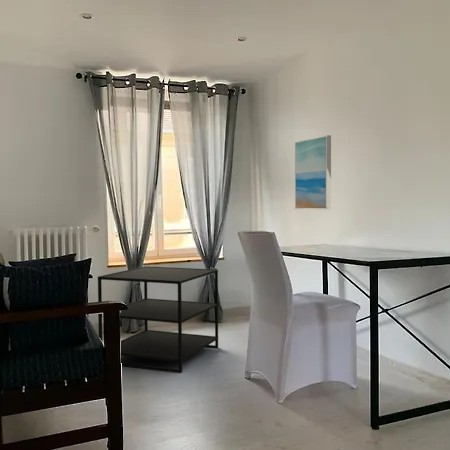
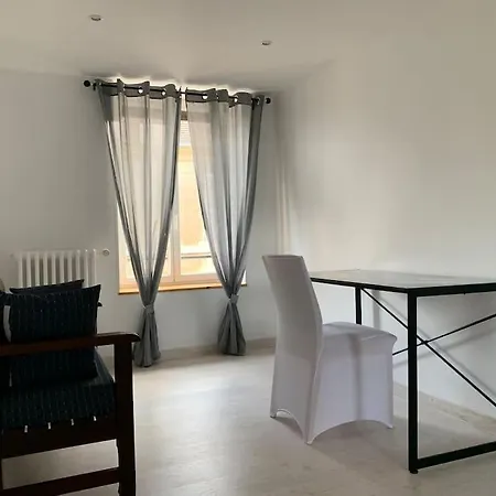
- side table [97,265,219,374]
- wall art [294,134,332,210]
